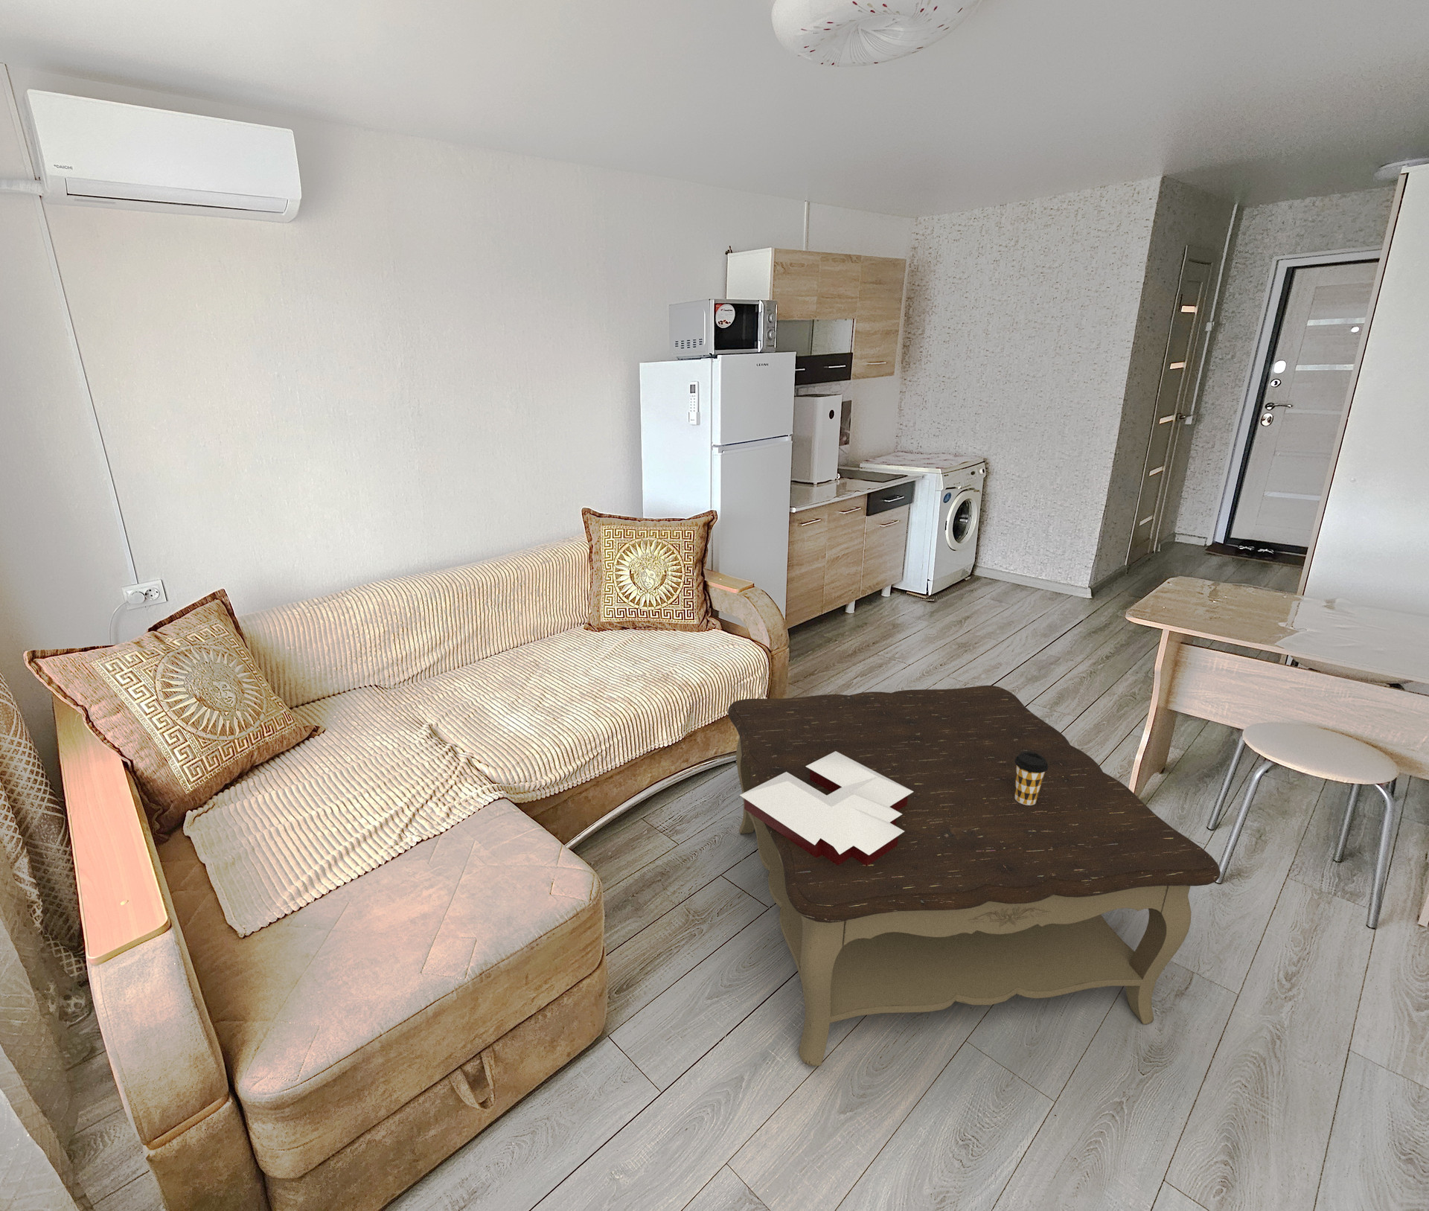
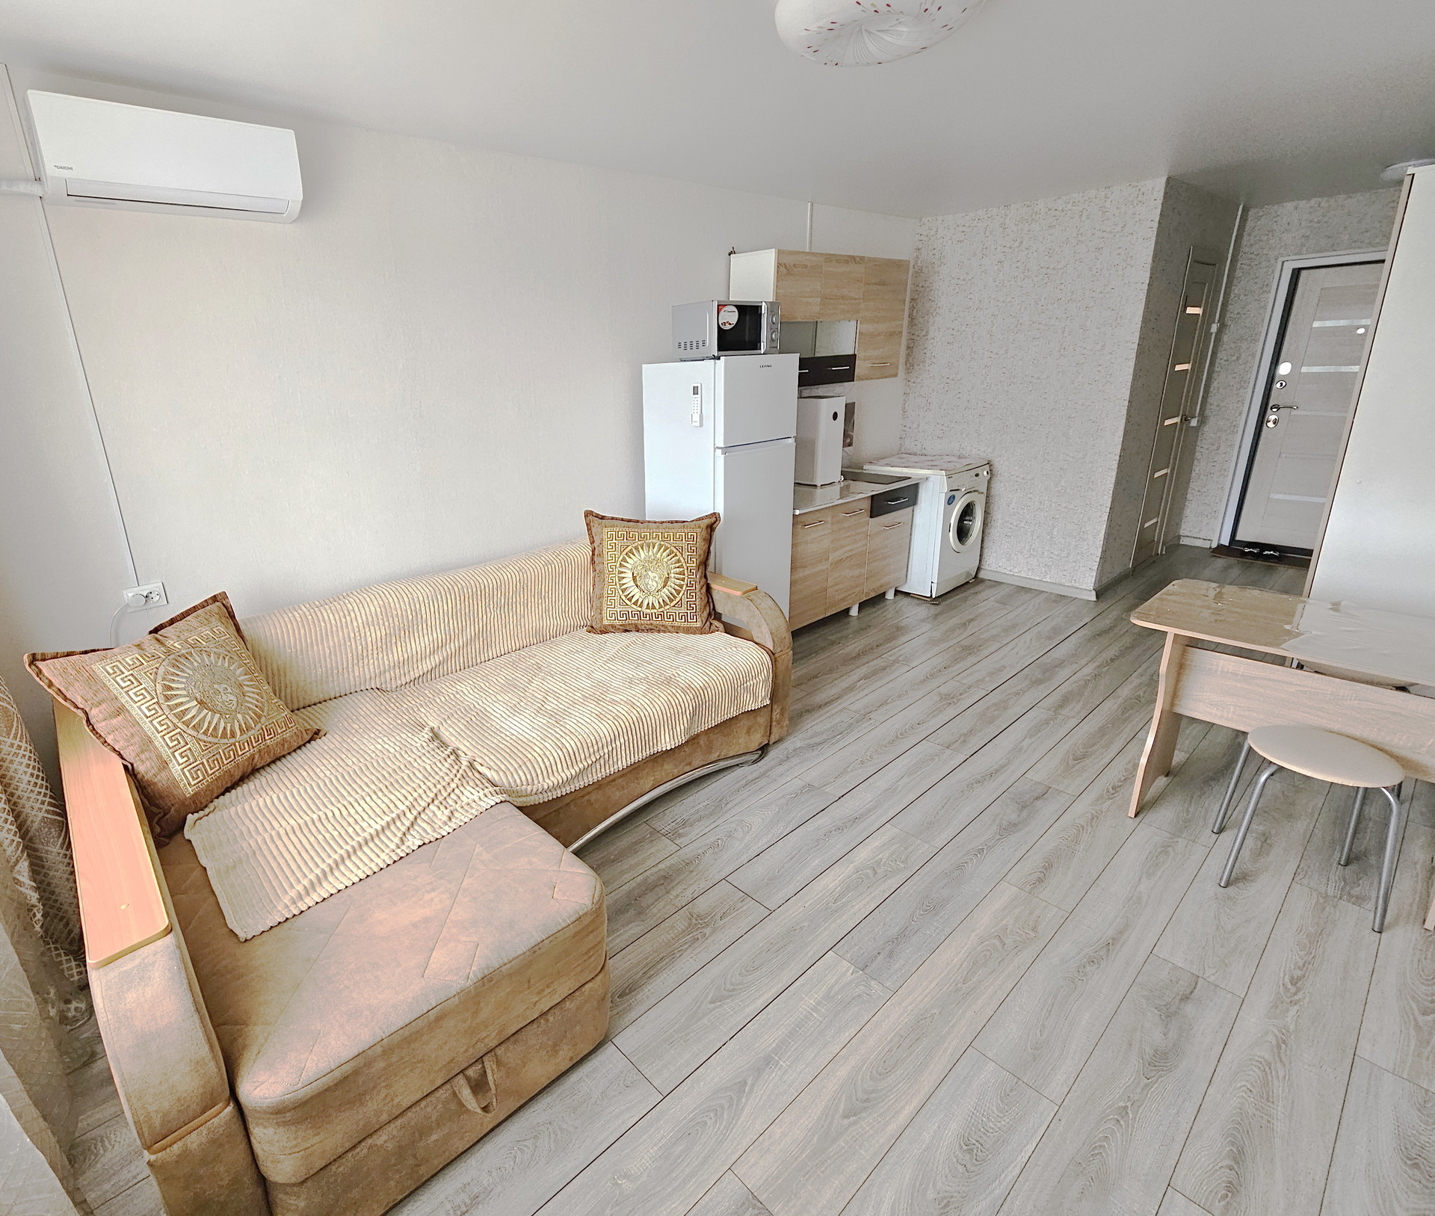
- coffee table [728,685,1221,1067]
- coffee cup [1015,752,1048,805]
- books [739,751,913,866]
